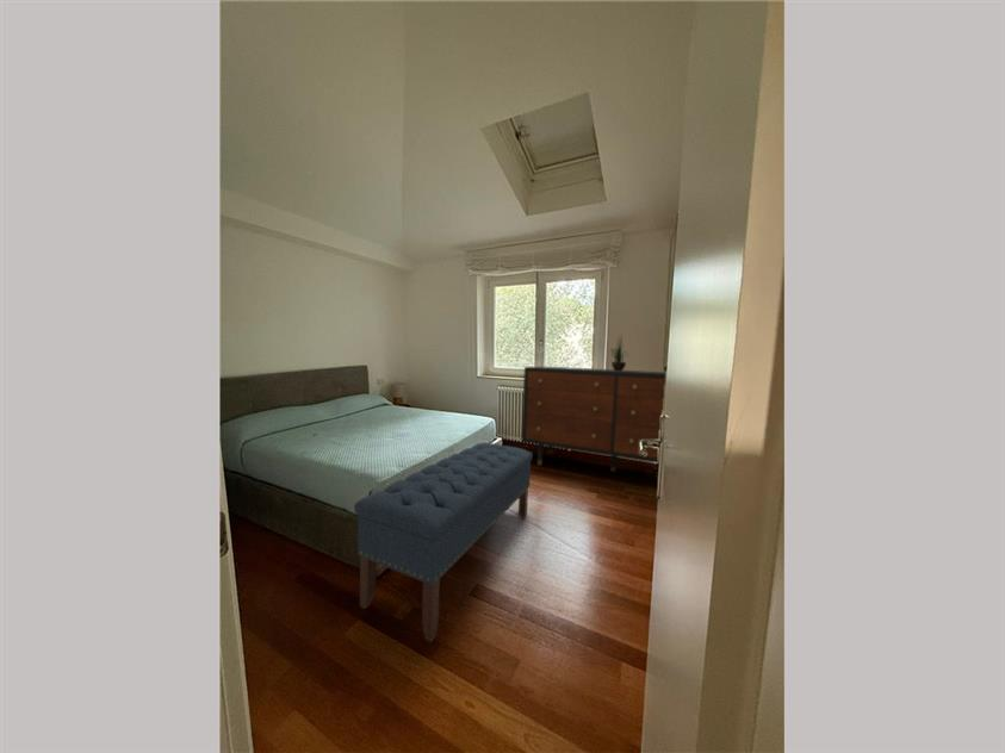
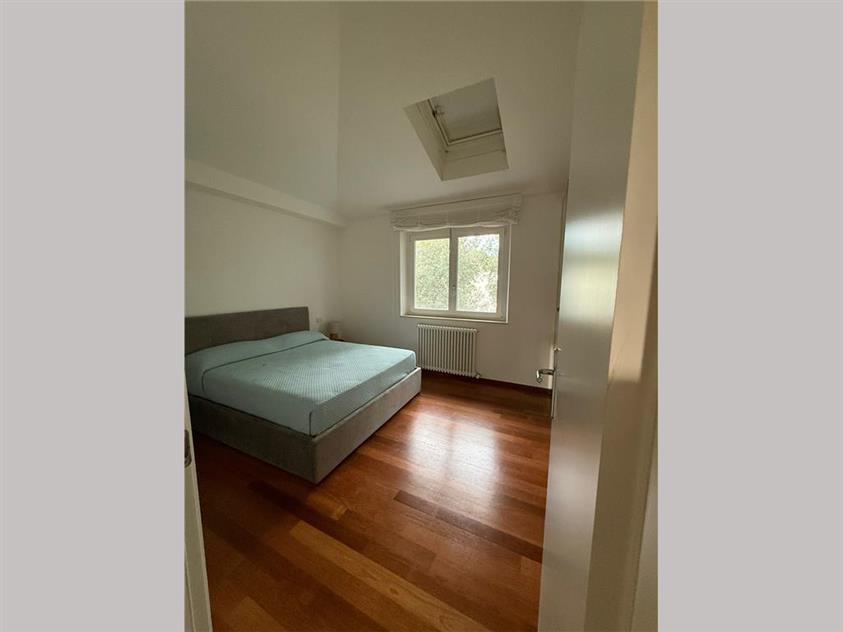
- potted plant [607,332,629,371]
- bench [353,442,534,643]
- dresser [520,365,666,473]
